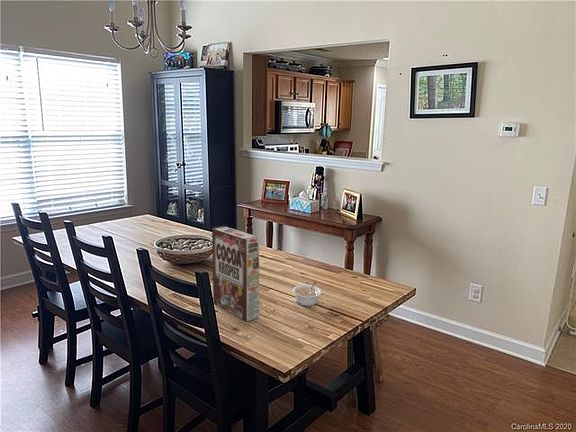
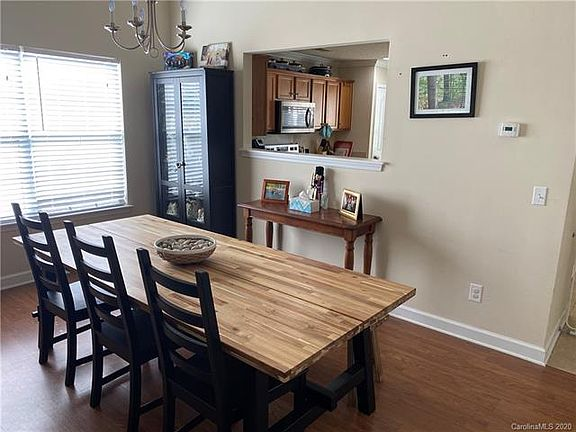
- legume [291,280,323,307]
- cereal box [211,225,260,322]
